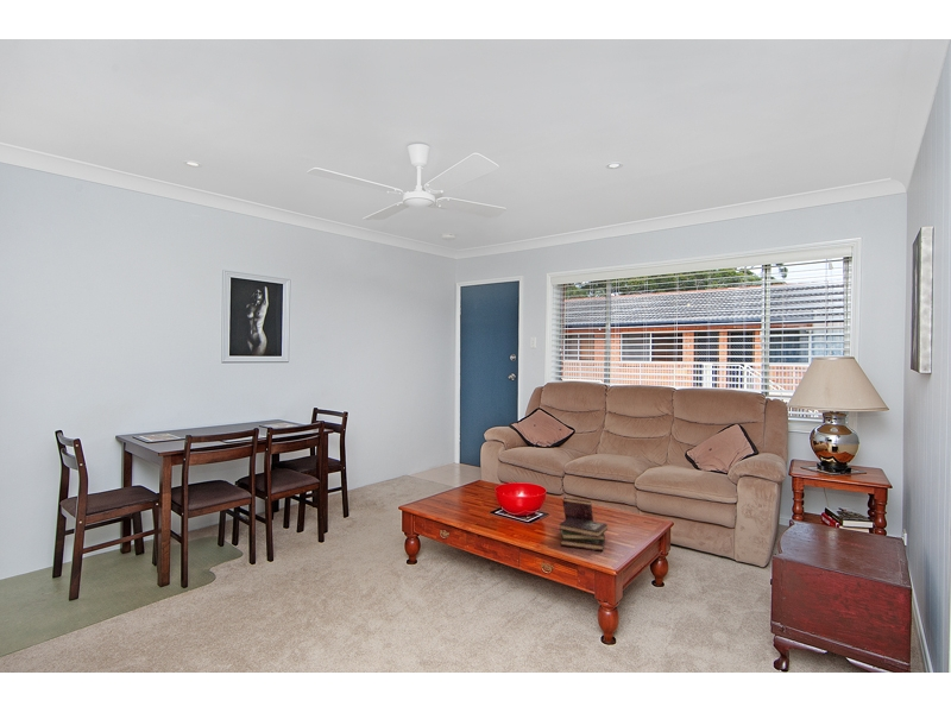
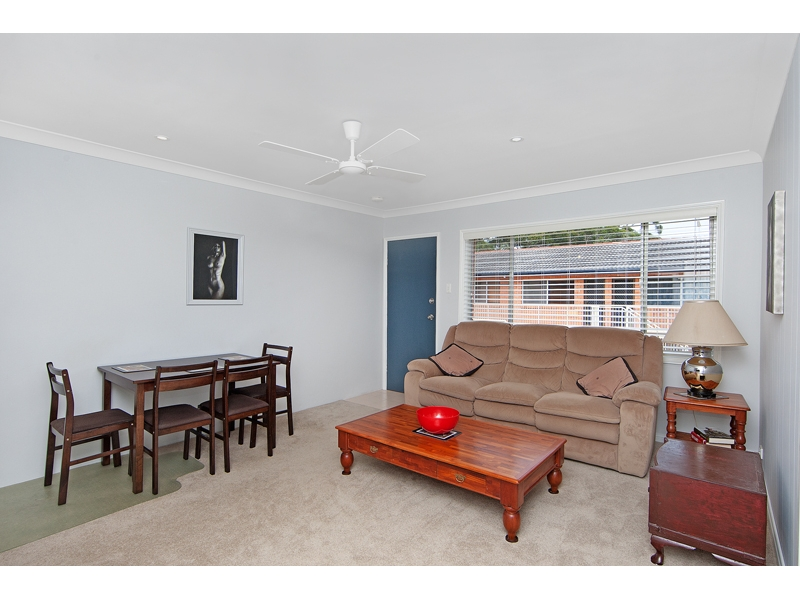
- book [558,497,609,553]
